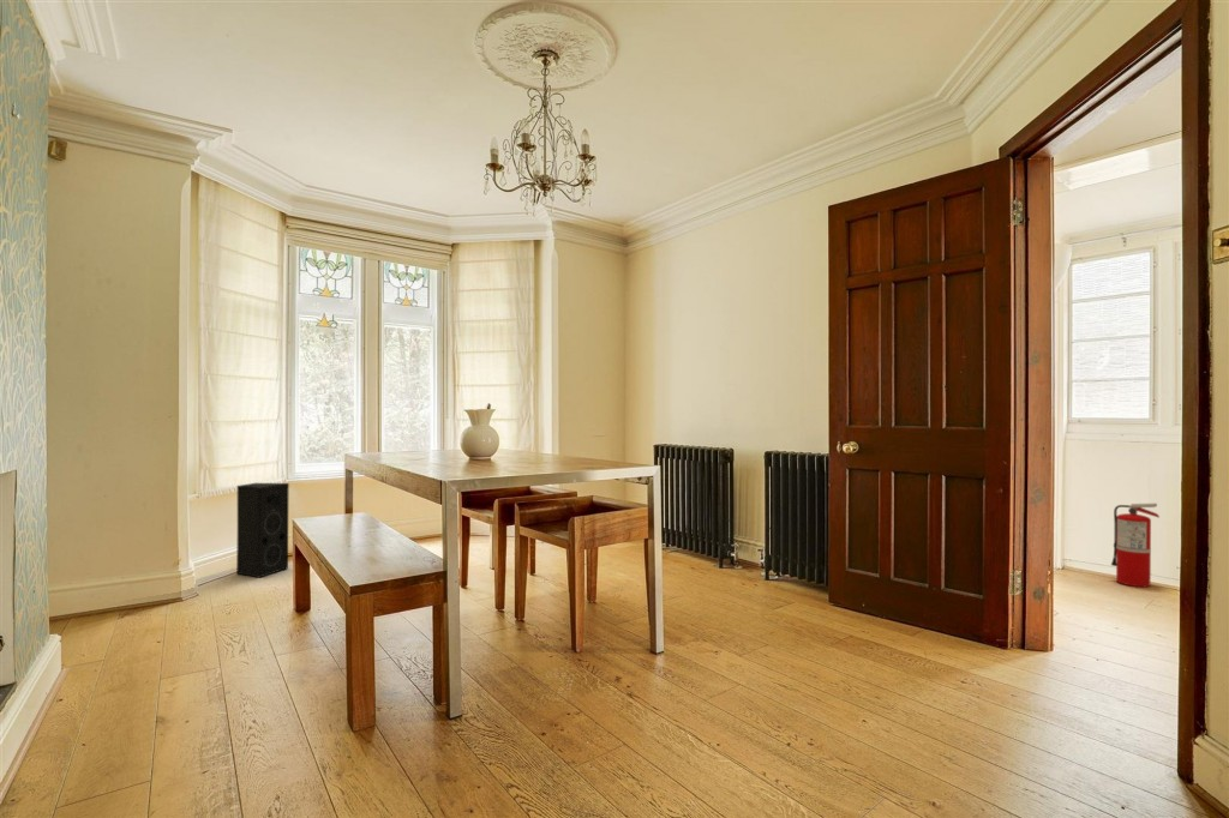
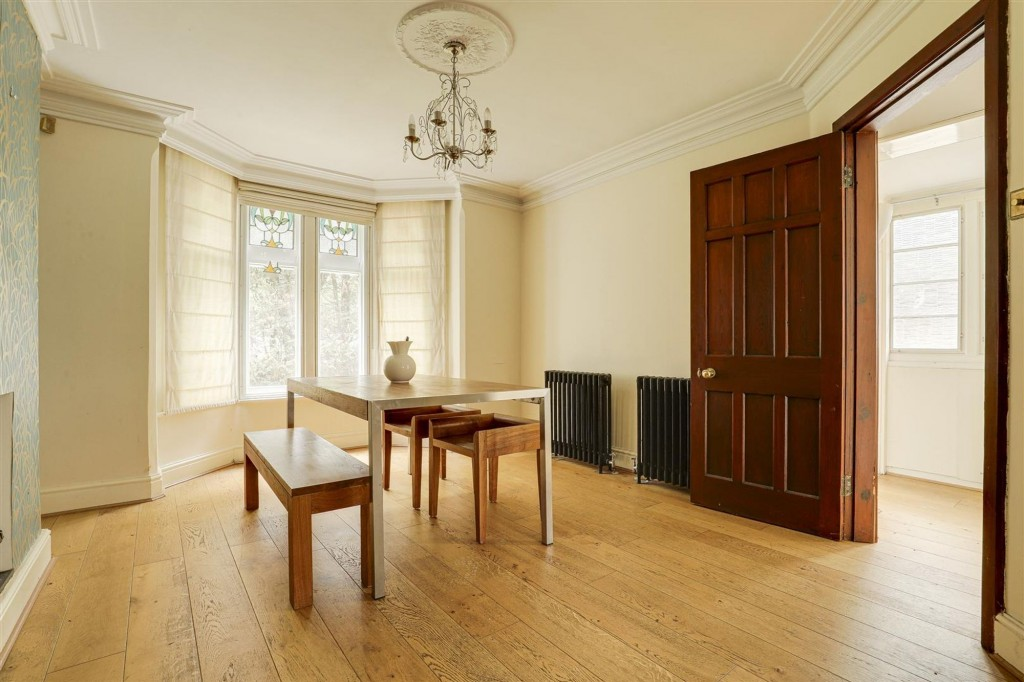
- fire extinguisher [1110,503,1161,588]
- speaker [235,482,290,579]
